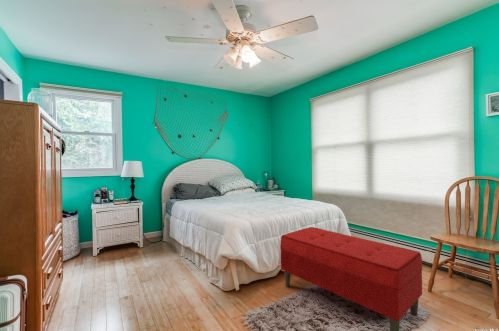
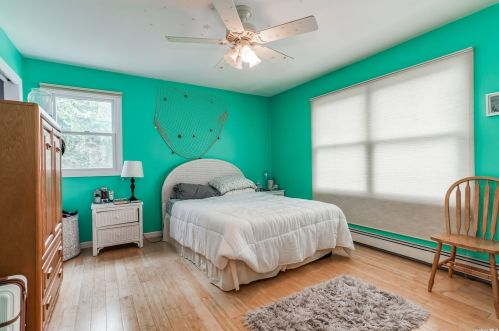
- bench [279,226,423,331]
